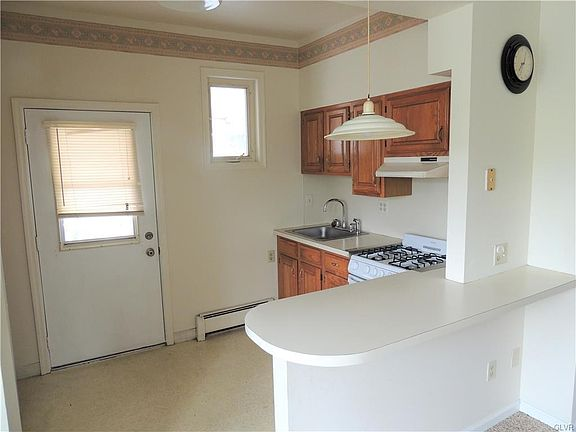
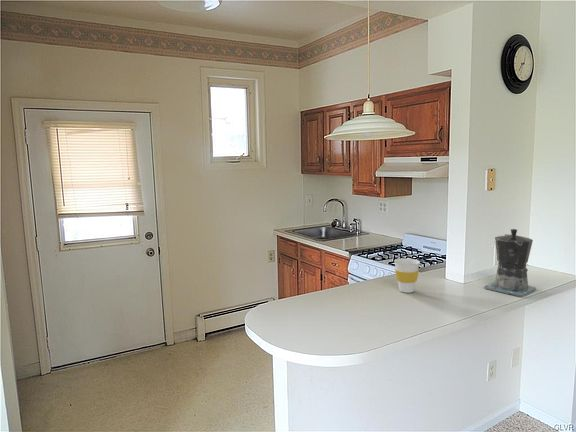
+ cup [393,257,421,294]
+ coffee maker [483,228,537,298]
